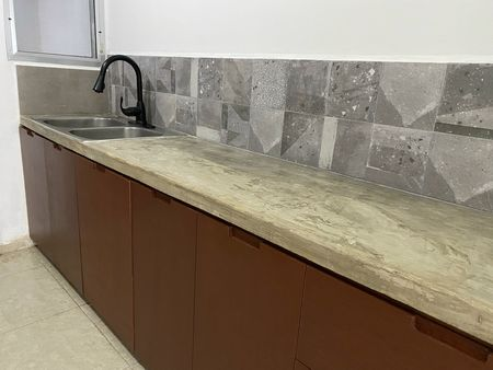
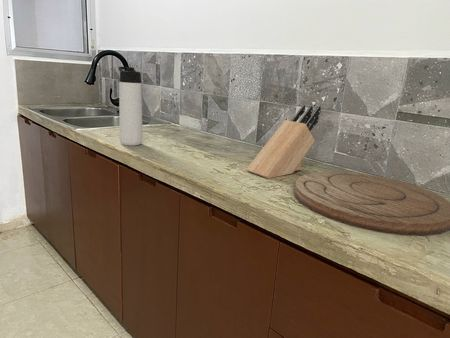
+ cutting board [293,170,450,237]
+ thermos bottle [117,66,143,147]
+ knife block [245,104,322,179]
